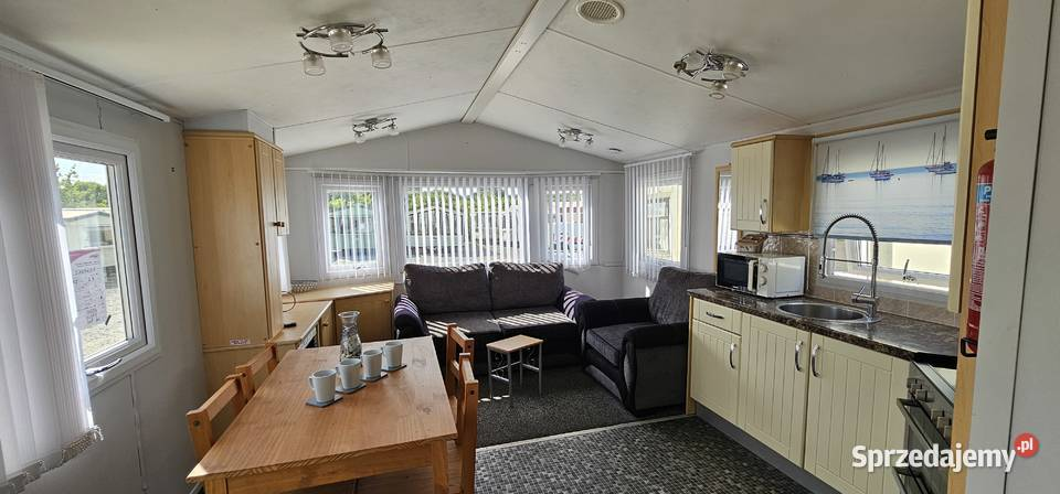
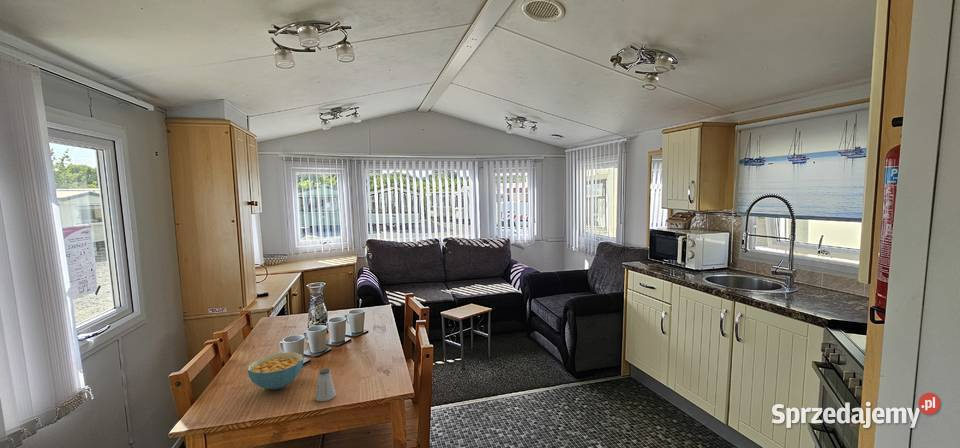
+ cereal bowl [247,351,304,390]
+ saltshaker [314,368,337,402]
